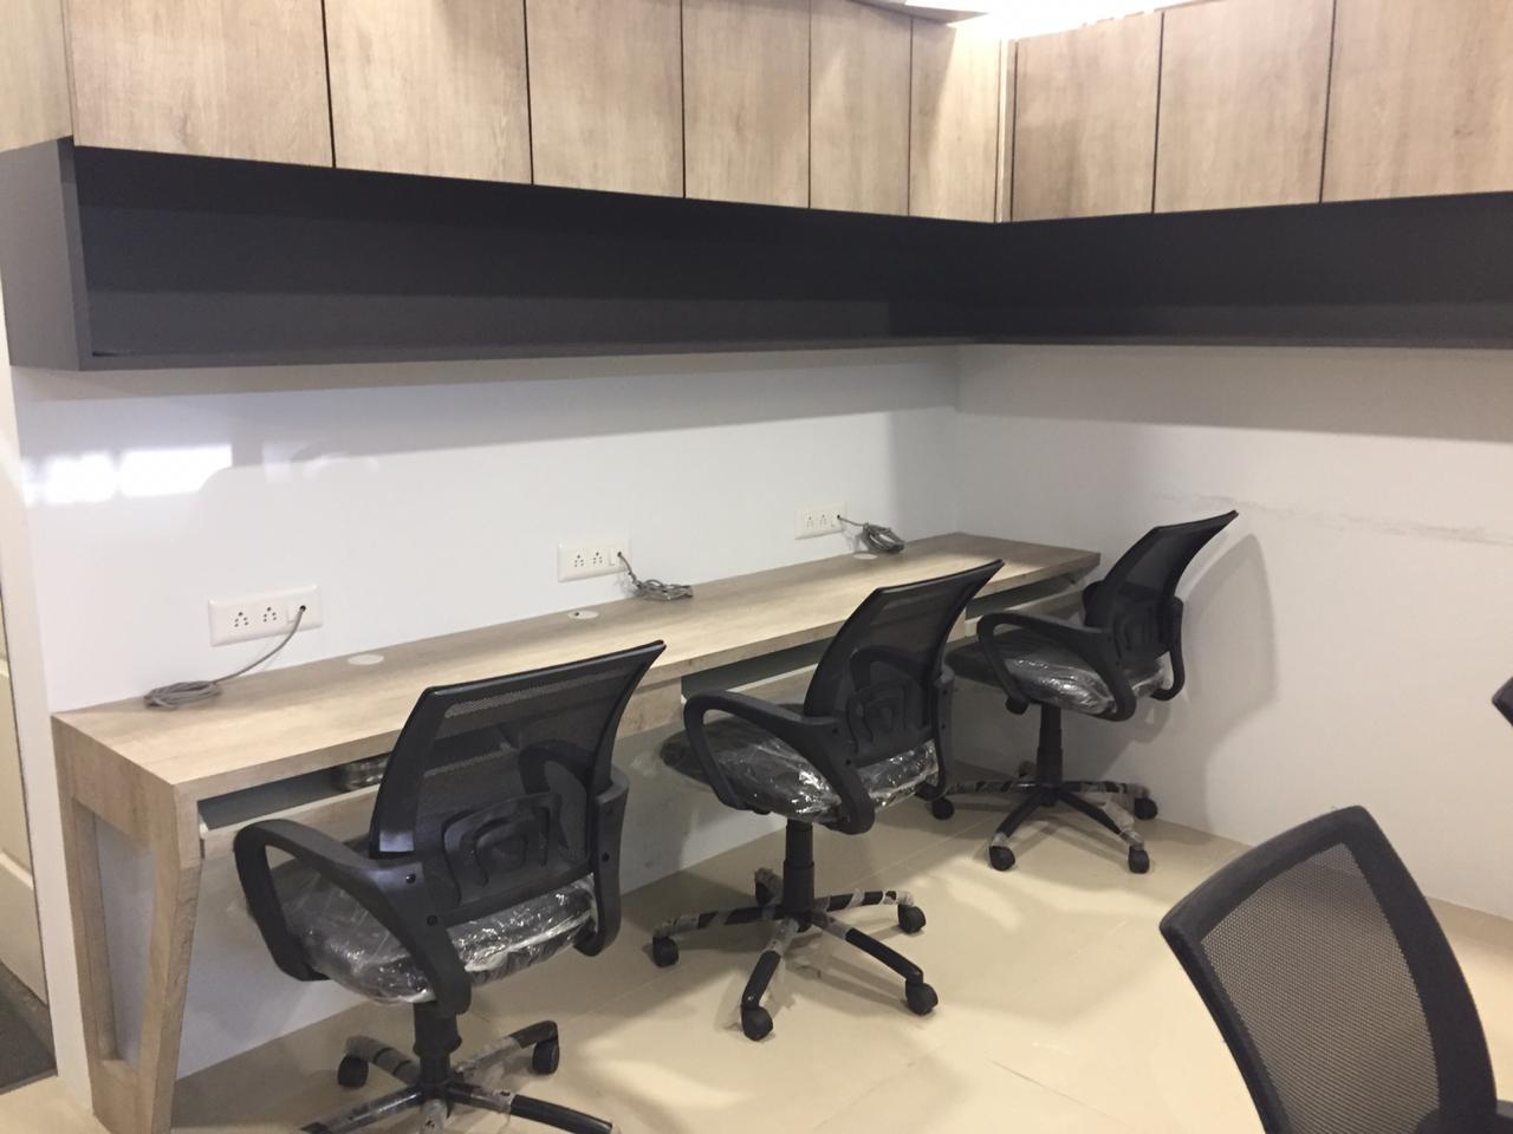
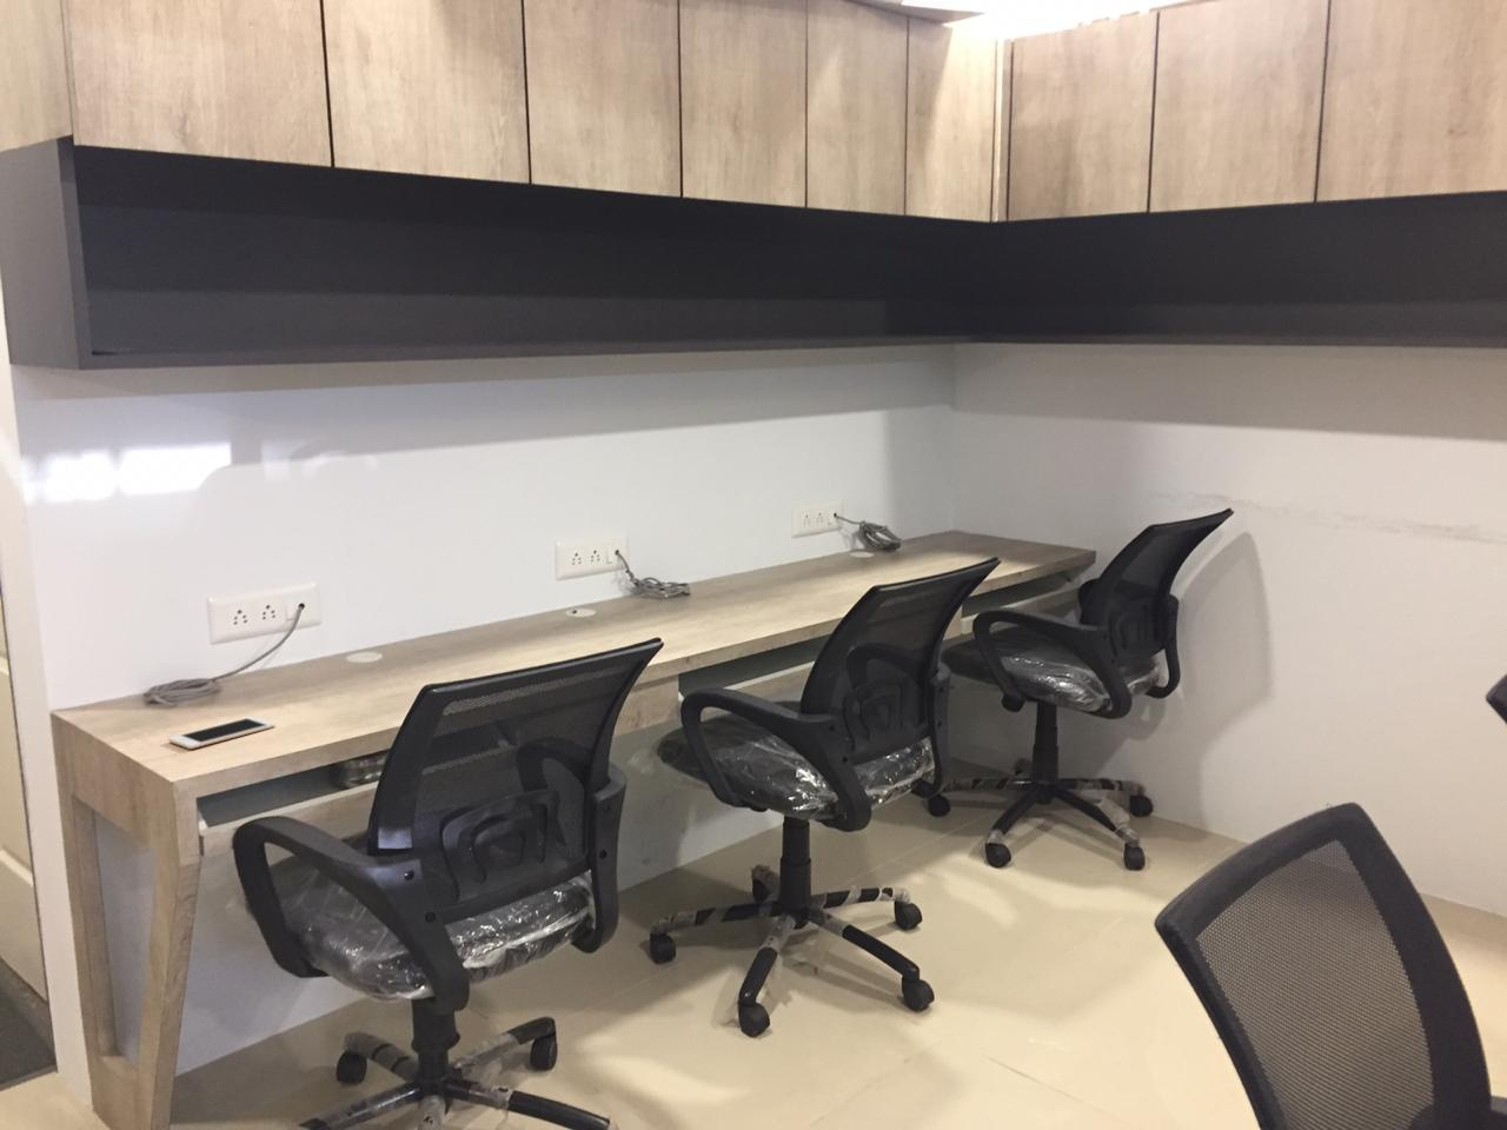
+ cell phone [167,716,276,750]
